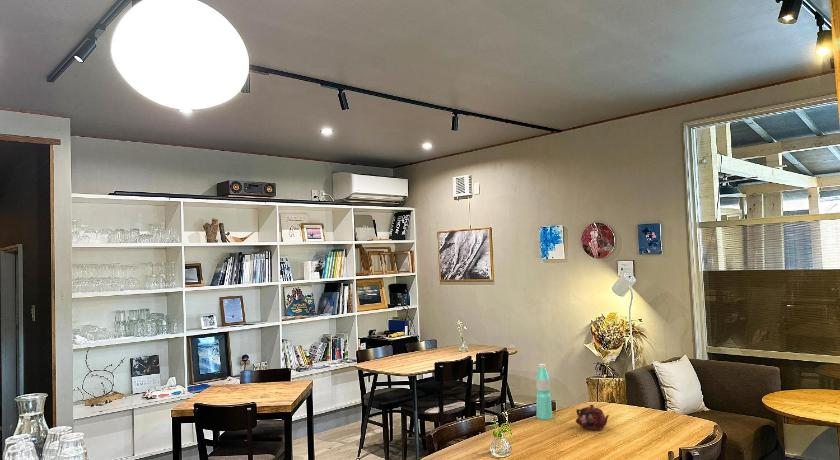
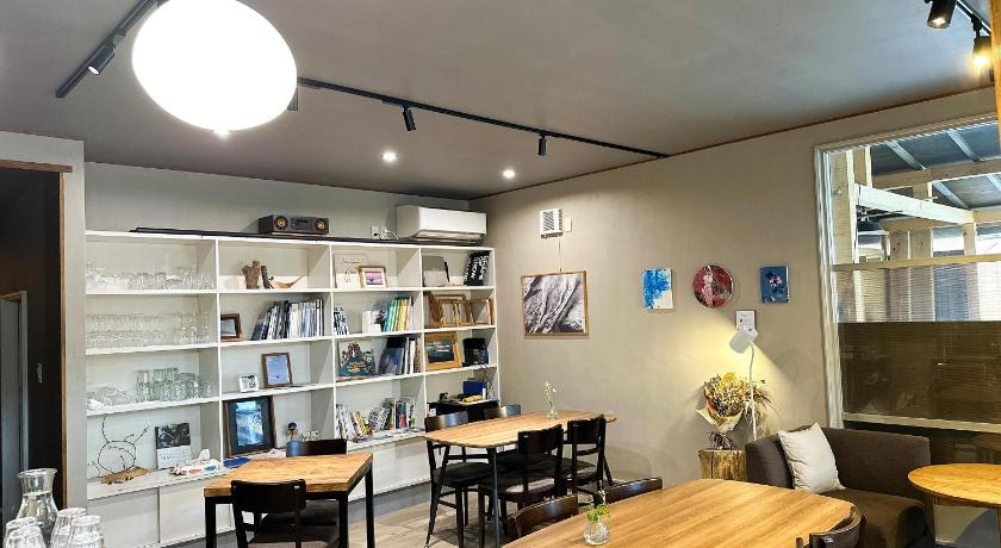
- teapot [575,404,610,431]
- water bottle [535,363,553,420]
